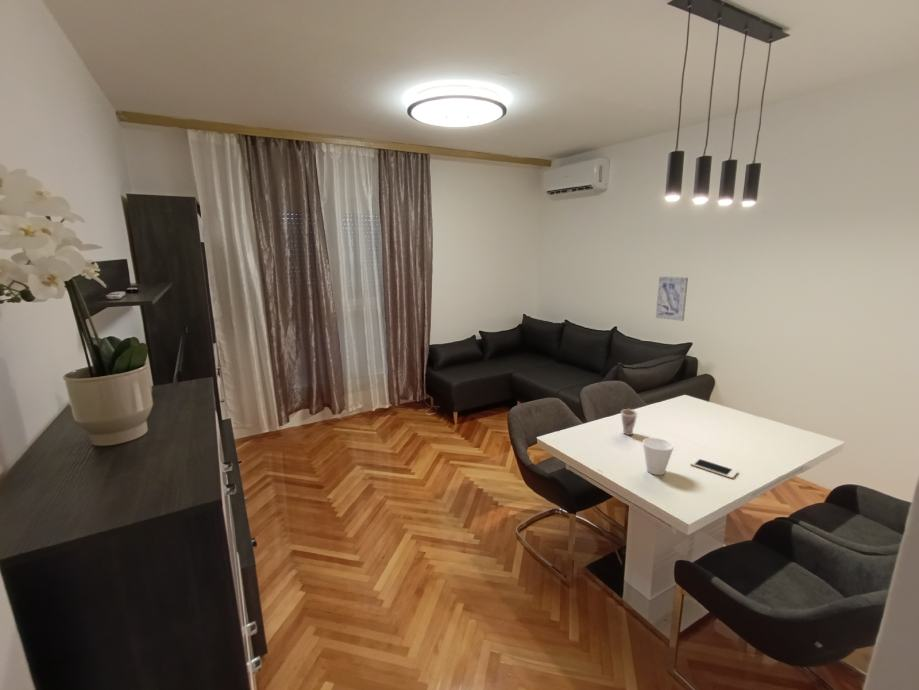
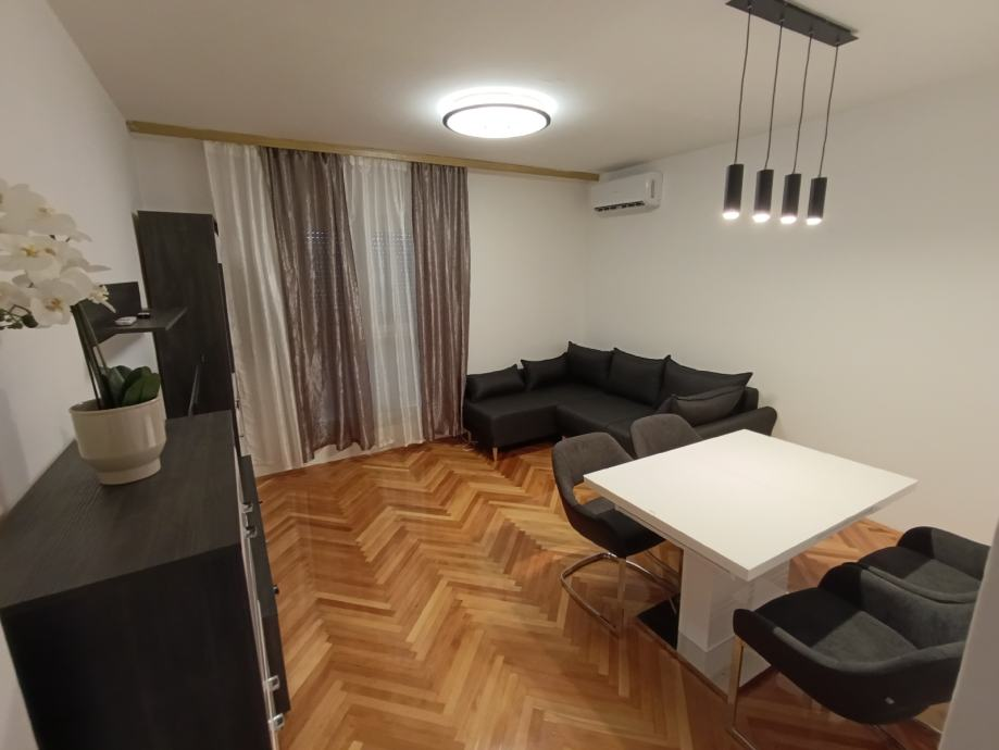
- cell phone [689,457,739,479]
- wall art [655,276,689,322]
- cup [642,437,675,476]
- cup [620,408,639,436]
